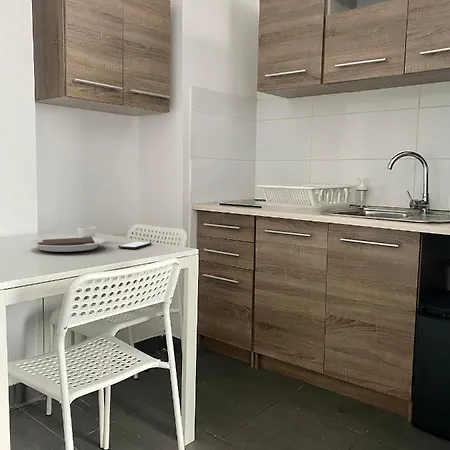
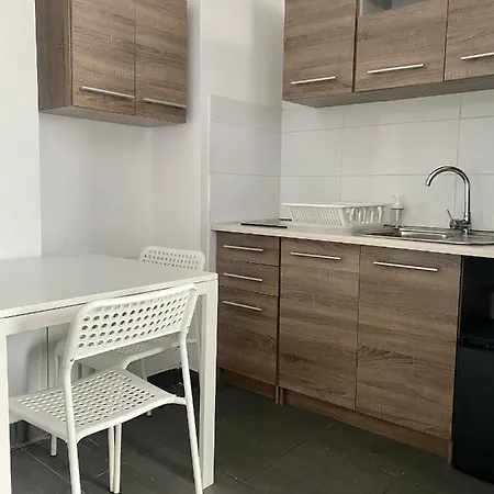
- placemat [29,225,153,253]
